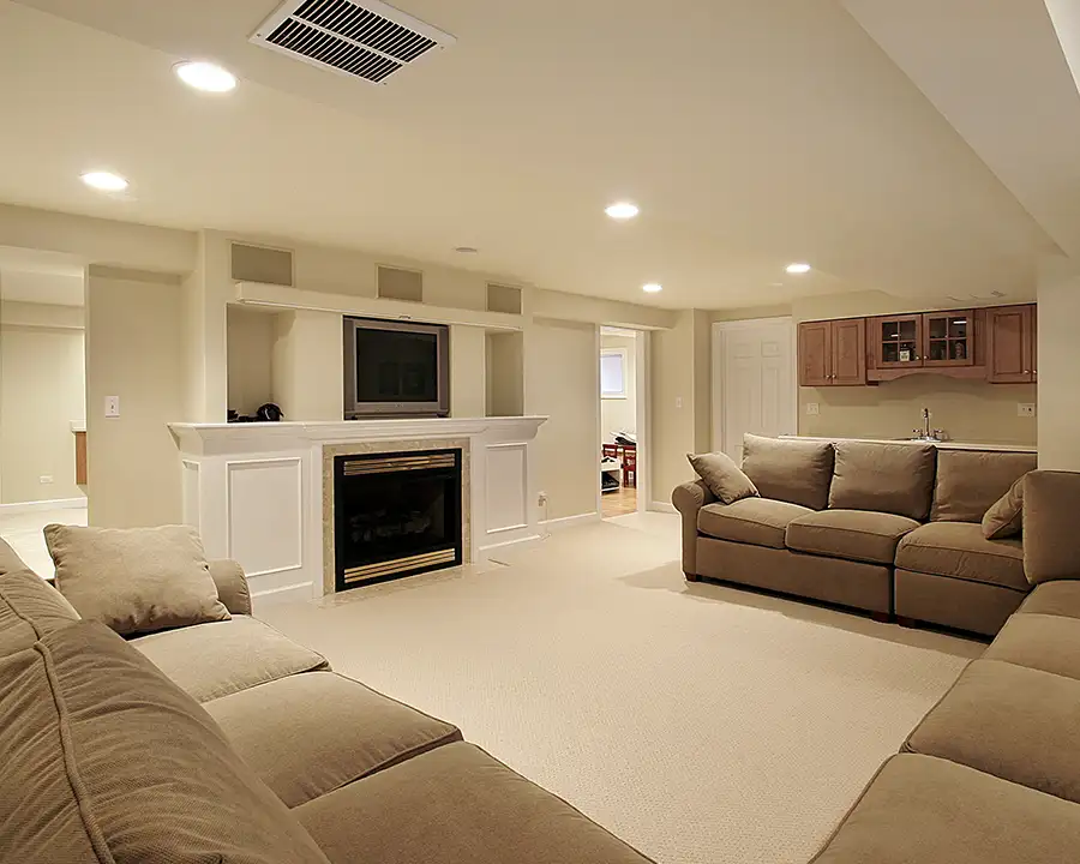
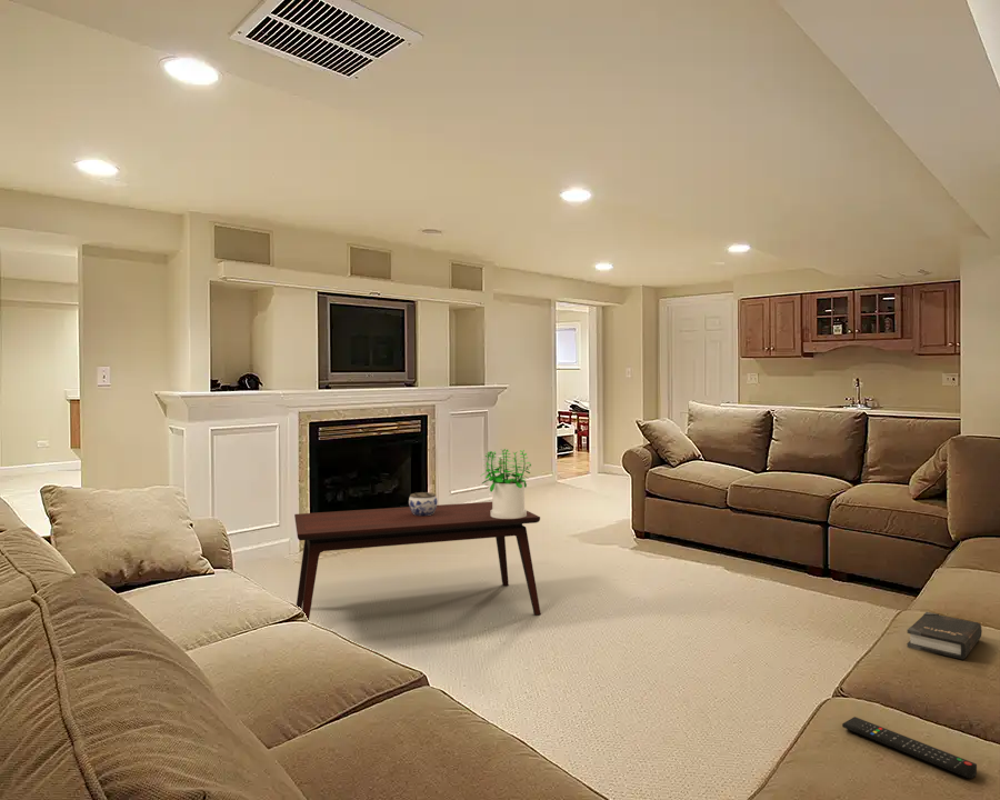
+ hardback book [906,611,983,660]
+ potted plant [479,448,532,519]
+ jar [408,491,439,517]
+ coffee table [293,501,542,621]
+ remote control [841,716,978,780]
